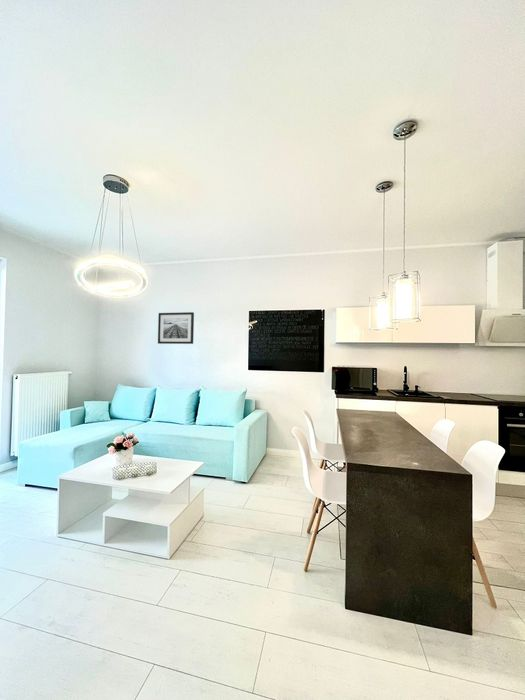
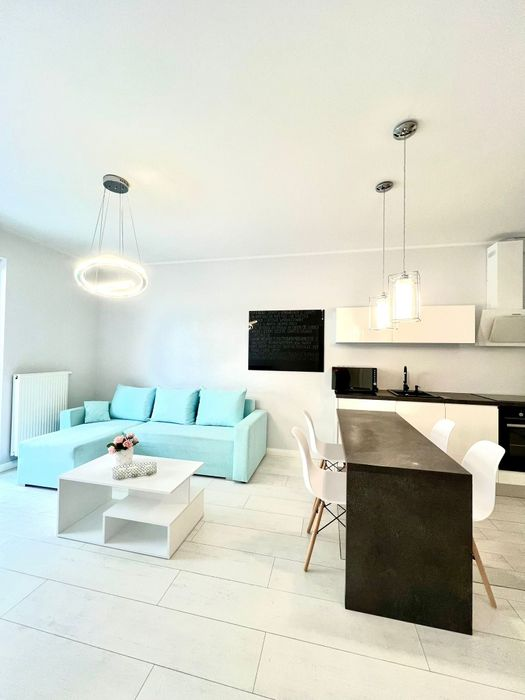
- wall art [157,311,195,345]
